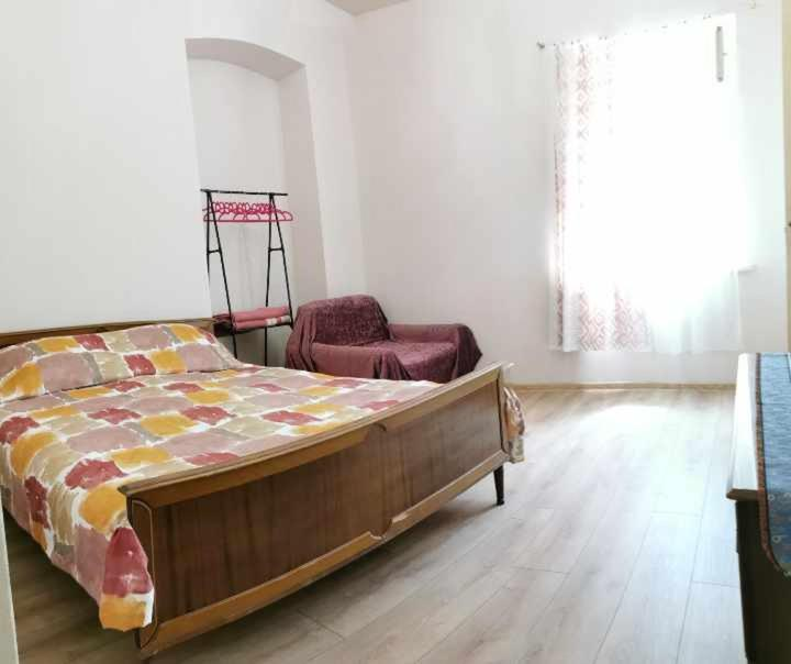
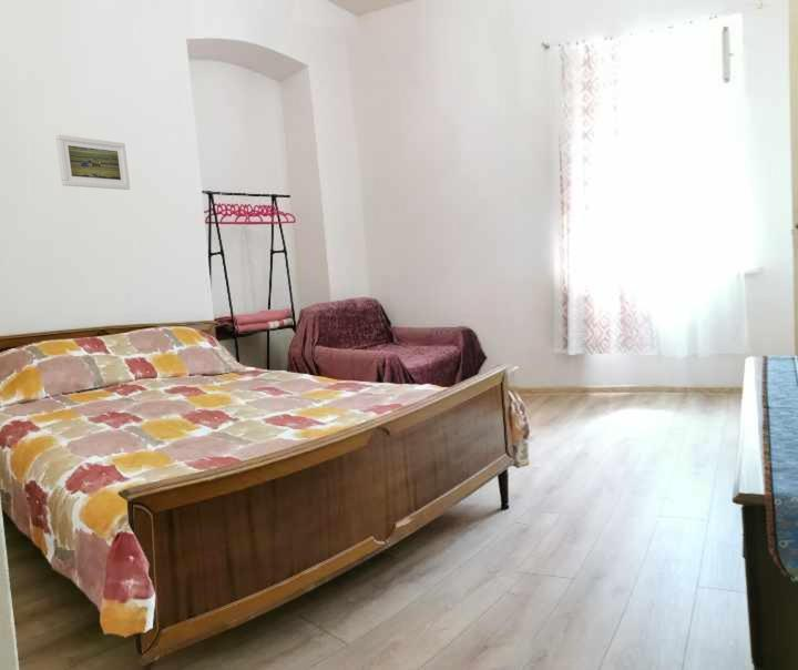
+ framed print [54,133,131,191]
